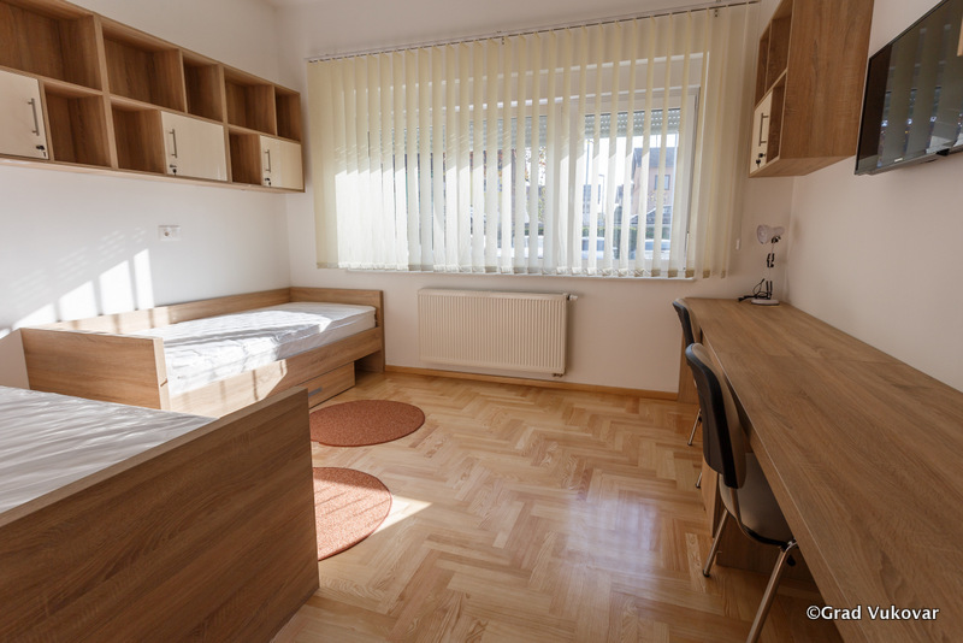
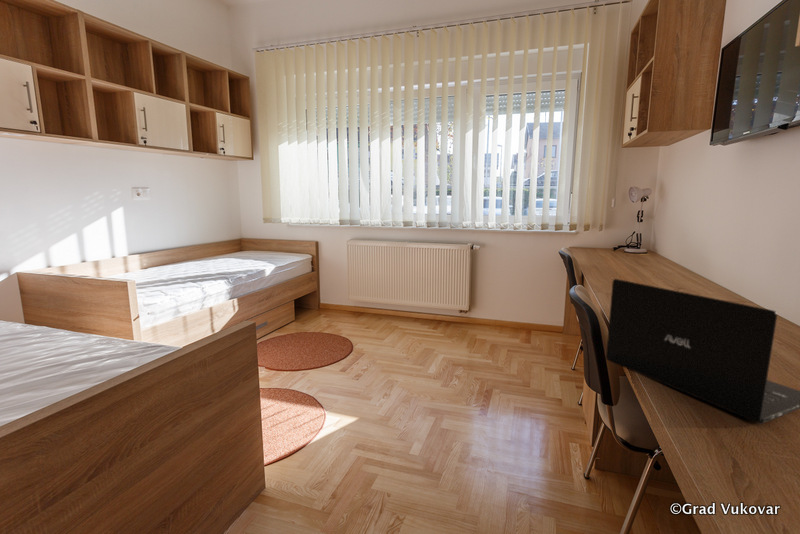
+ laptop [605,278,800,424]
